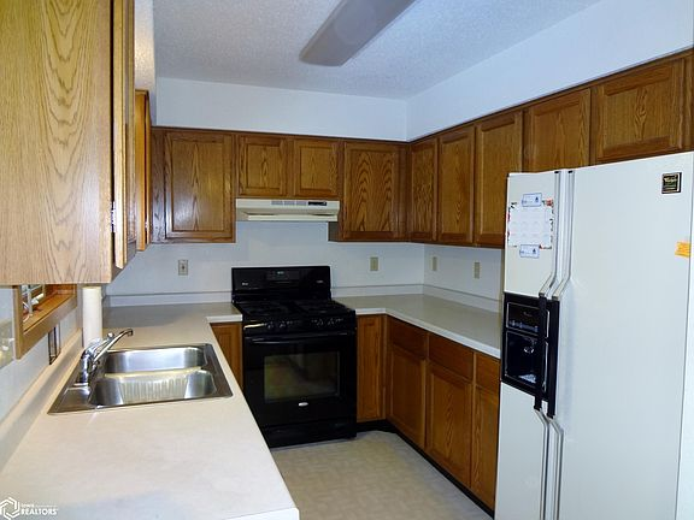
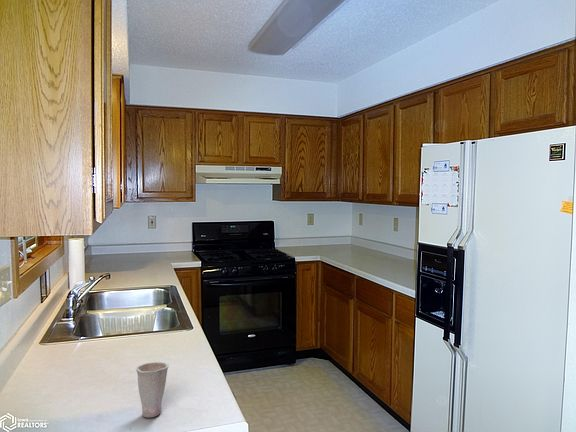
+ cup [135,361,170,418]
